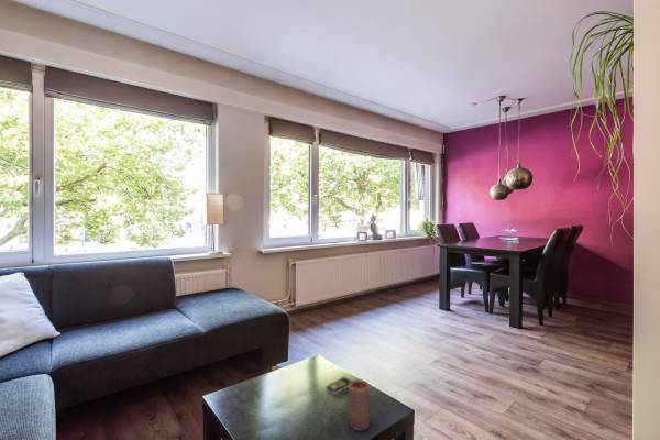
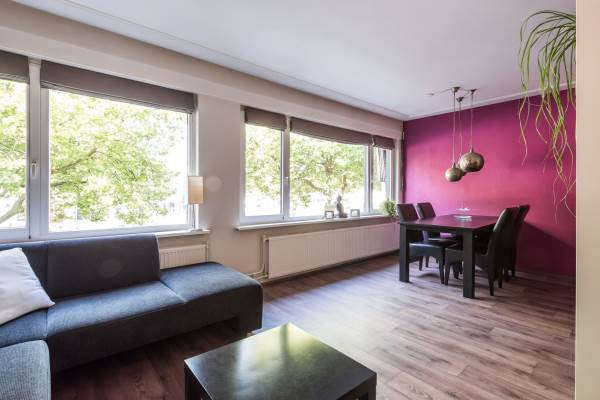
- candle [348,378,371,432]
- remote control [324,376,353,396]
